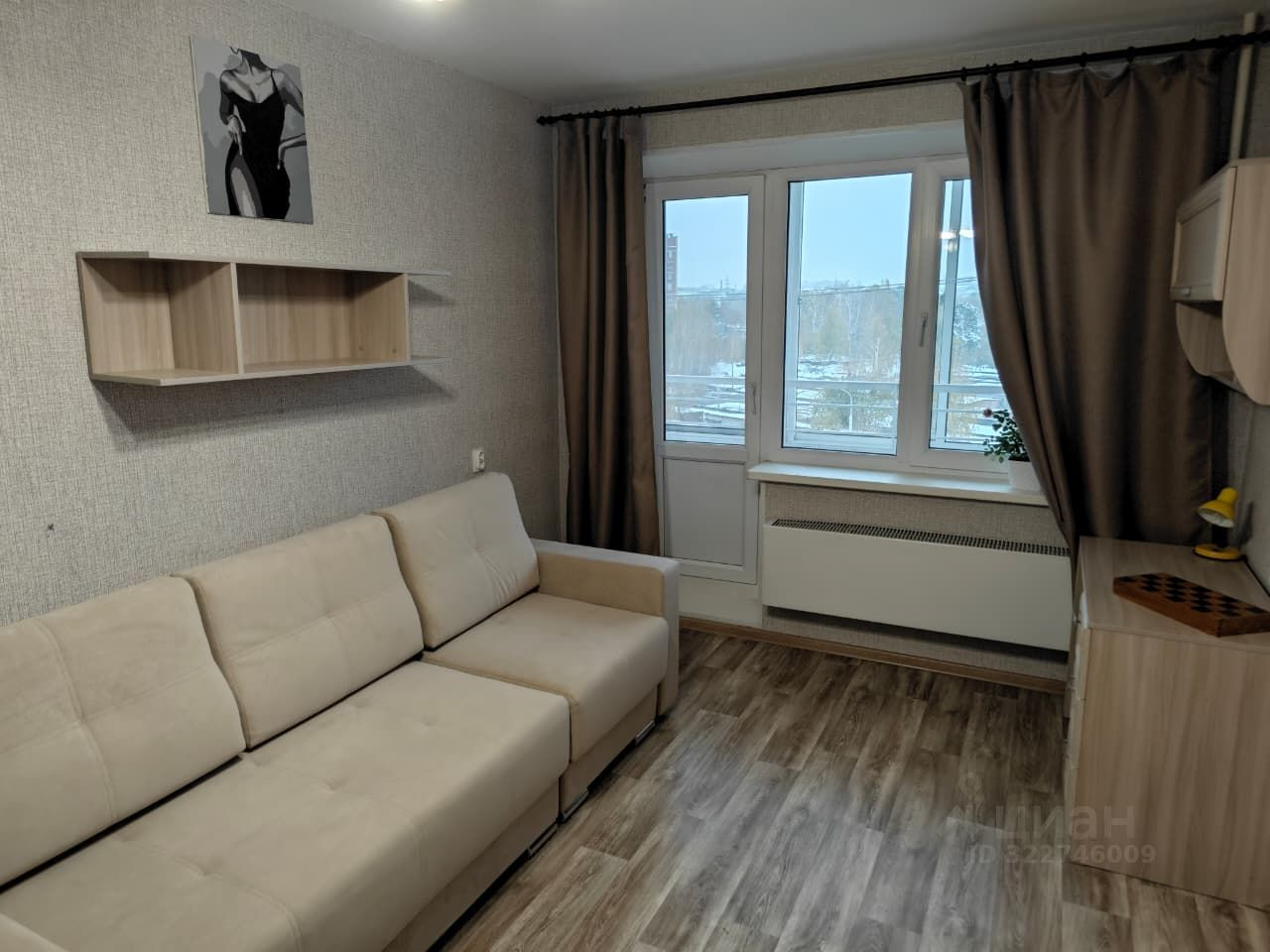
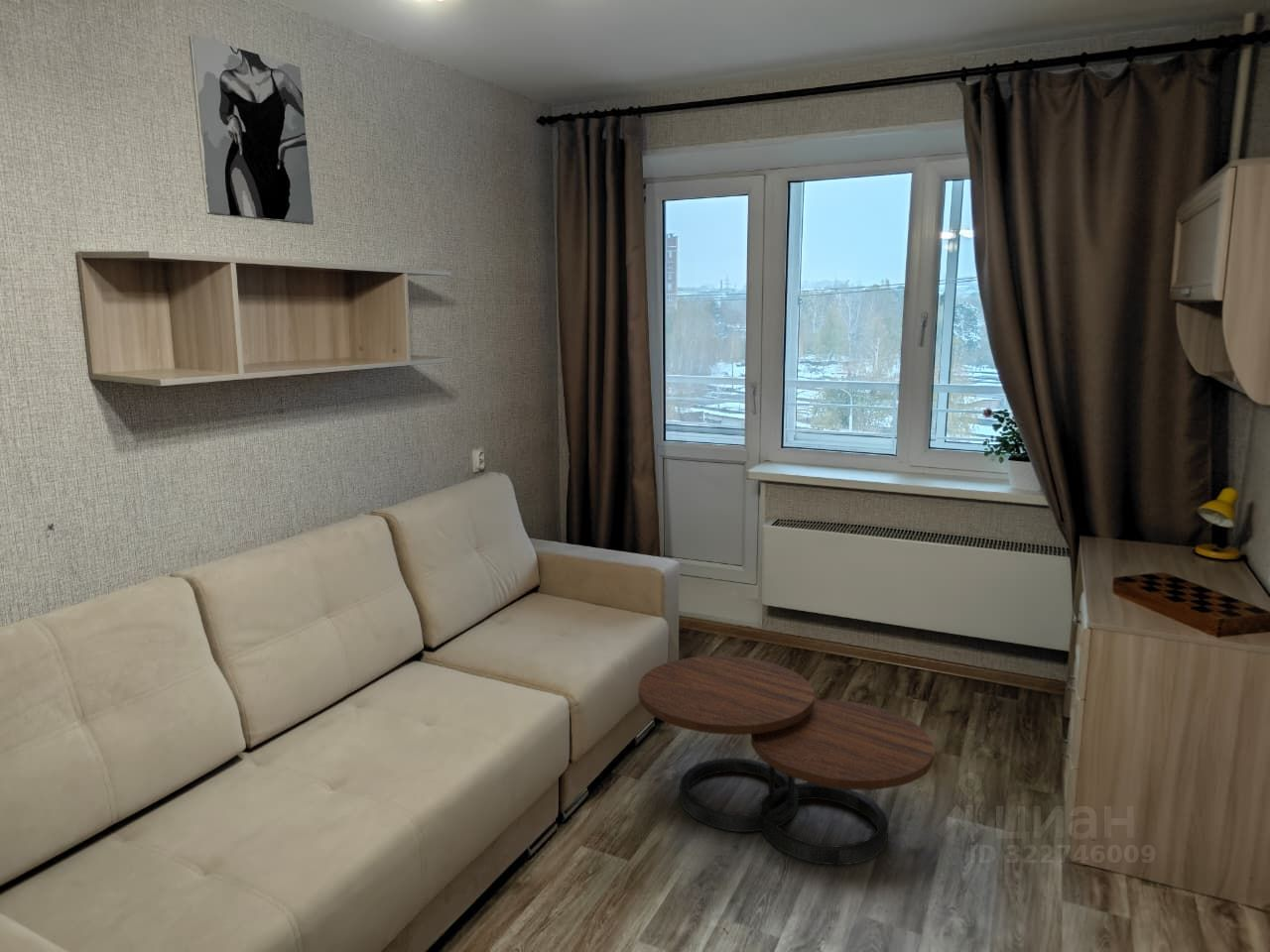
+ coffee table [637,655,935,867]
